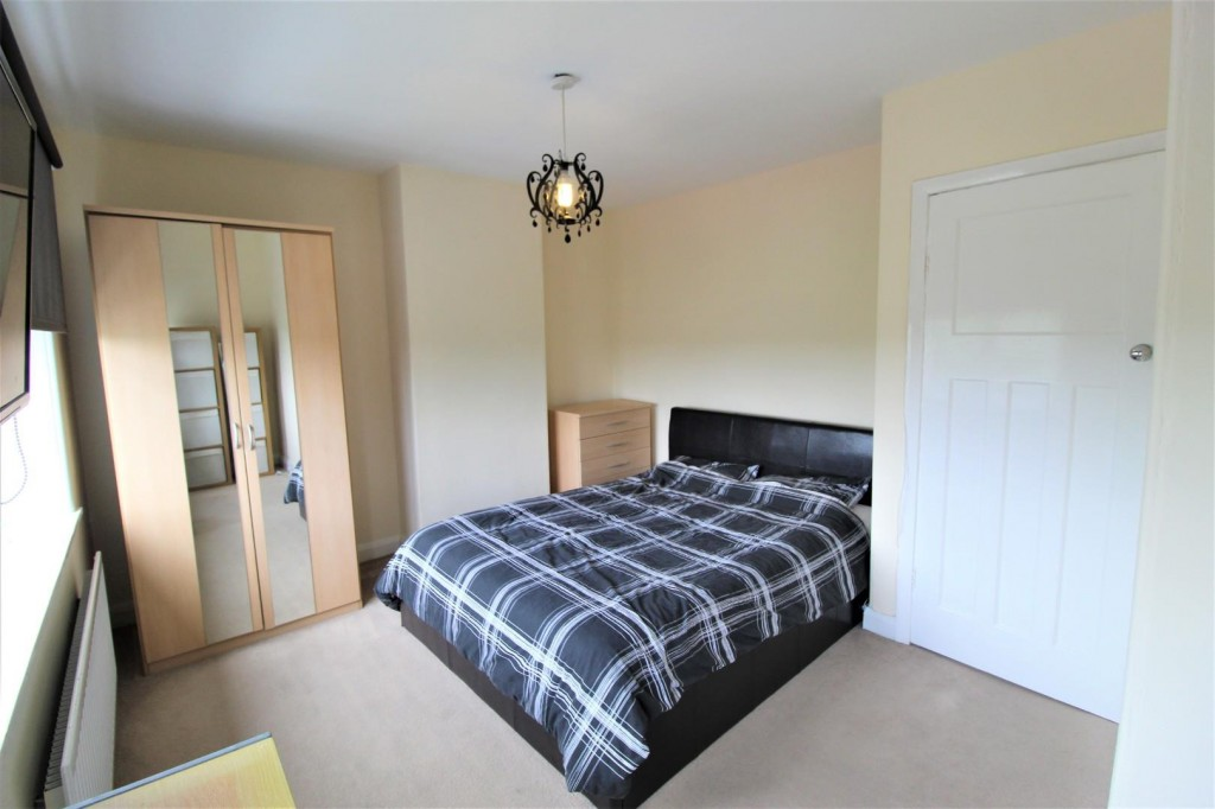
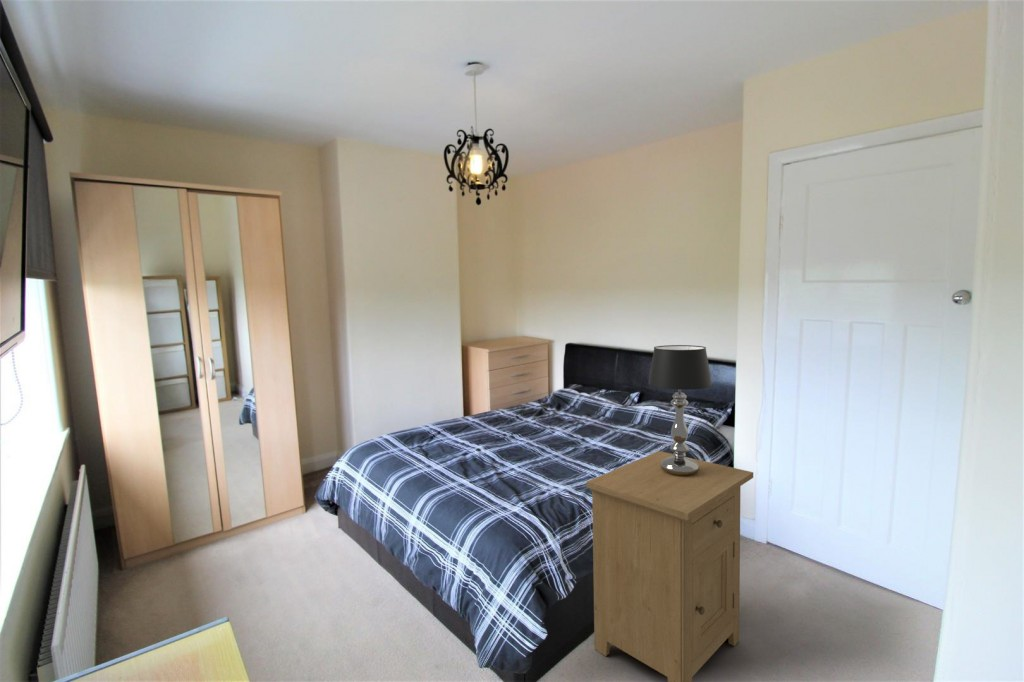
+ nightstand [585,450,754,682]
+ table lamp [647,344,713,476]
